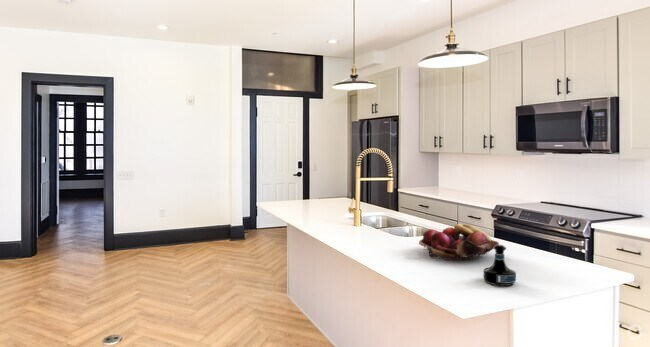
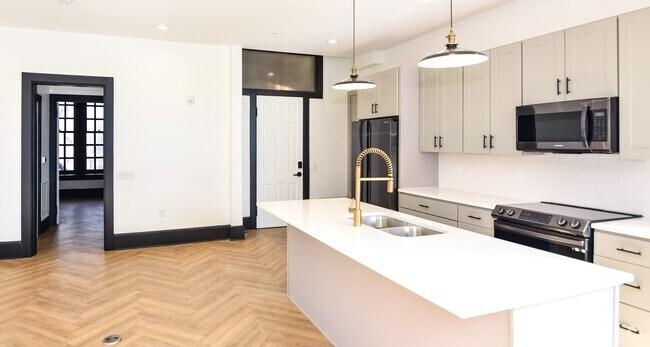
- fruit basket [418,223,500,261]
- tequila bottle [483,244,517,287]
